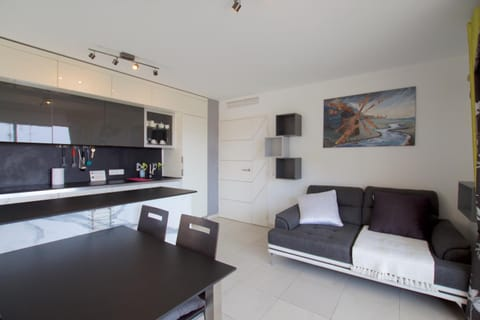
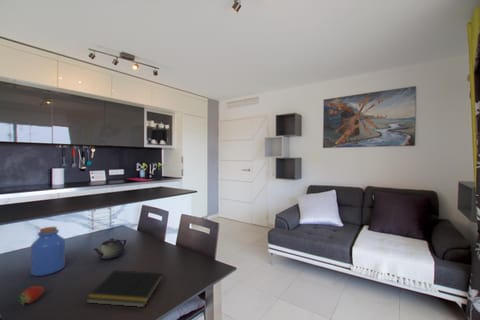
+ notepad [85,269,165,308]
+ fruit [17,285,45,307]
+ jar [30,226,66,277]
+ teapot [92,237,127,261]
